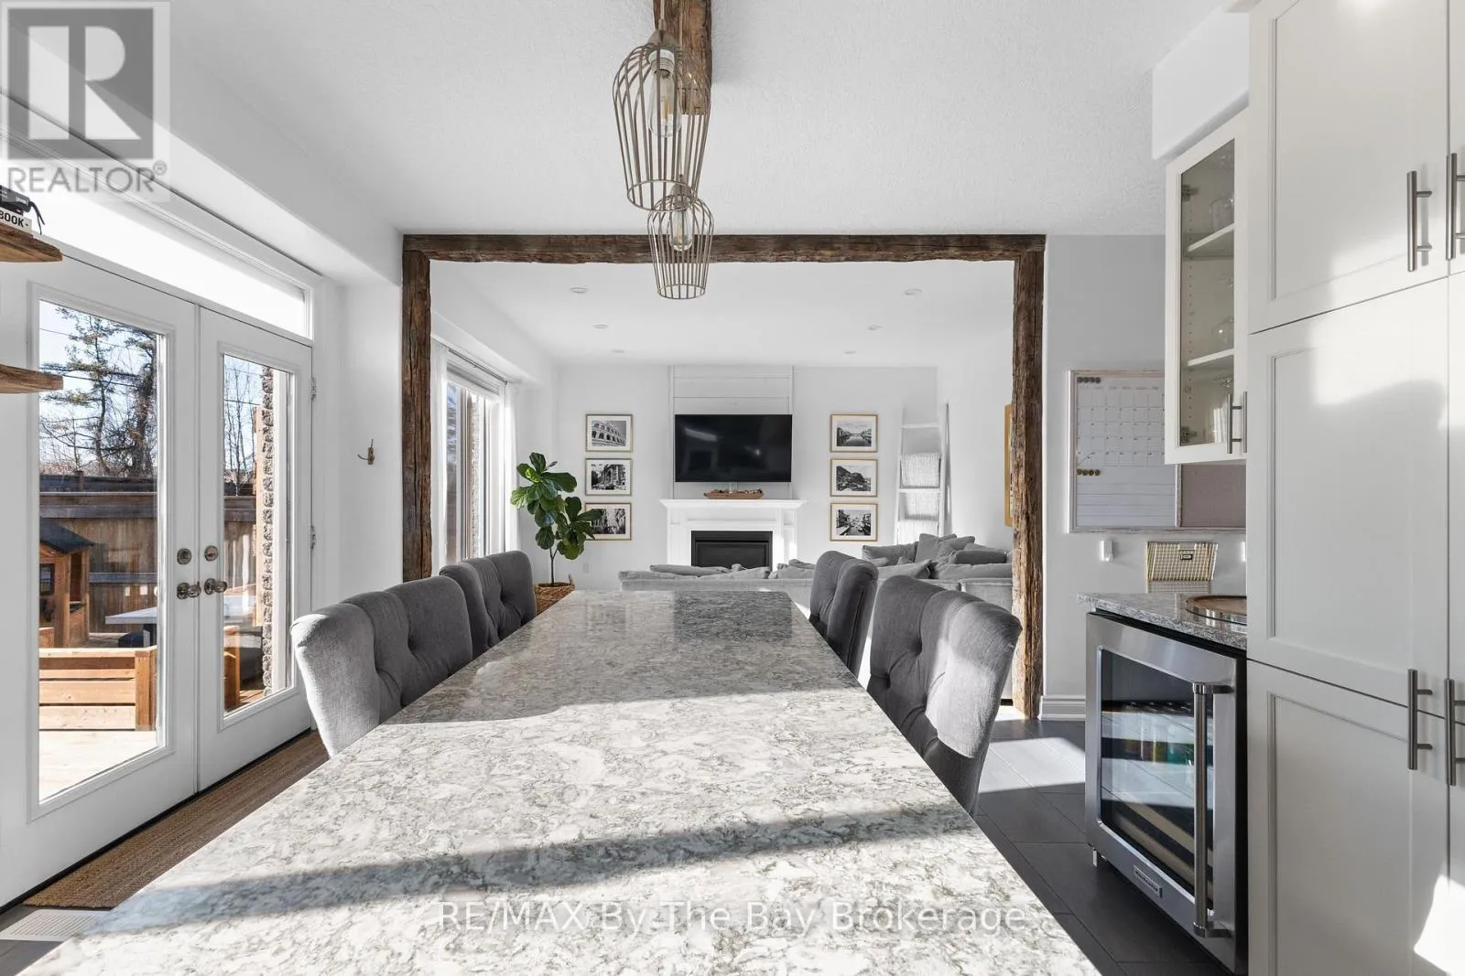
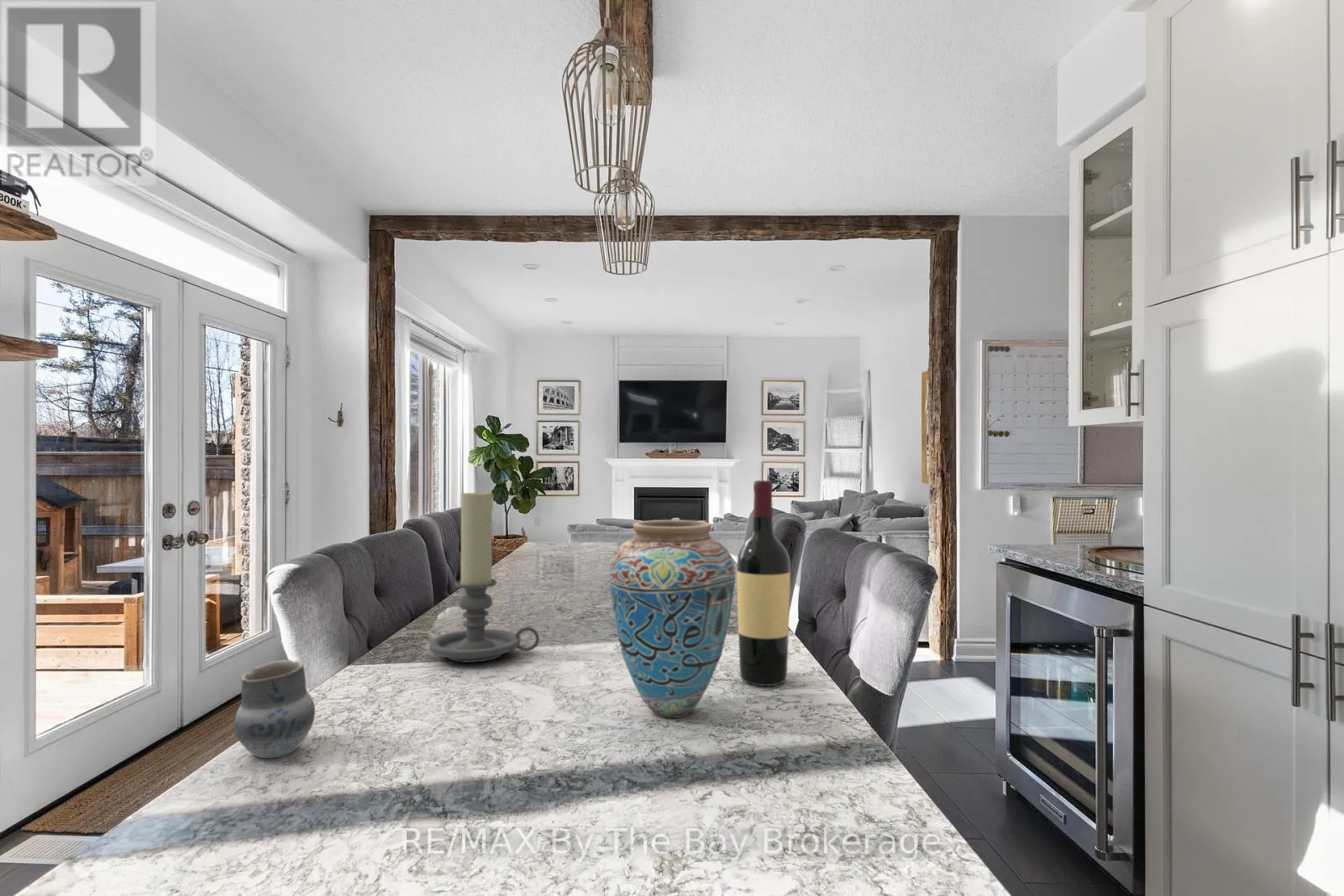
+ cup [233,659,316,759]
+ candle holder [428,489,540,663]
+ vase [609,519,736,720]
+ wine bottle [736,479,791,687]
